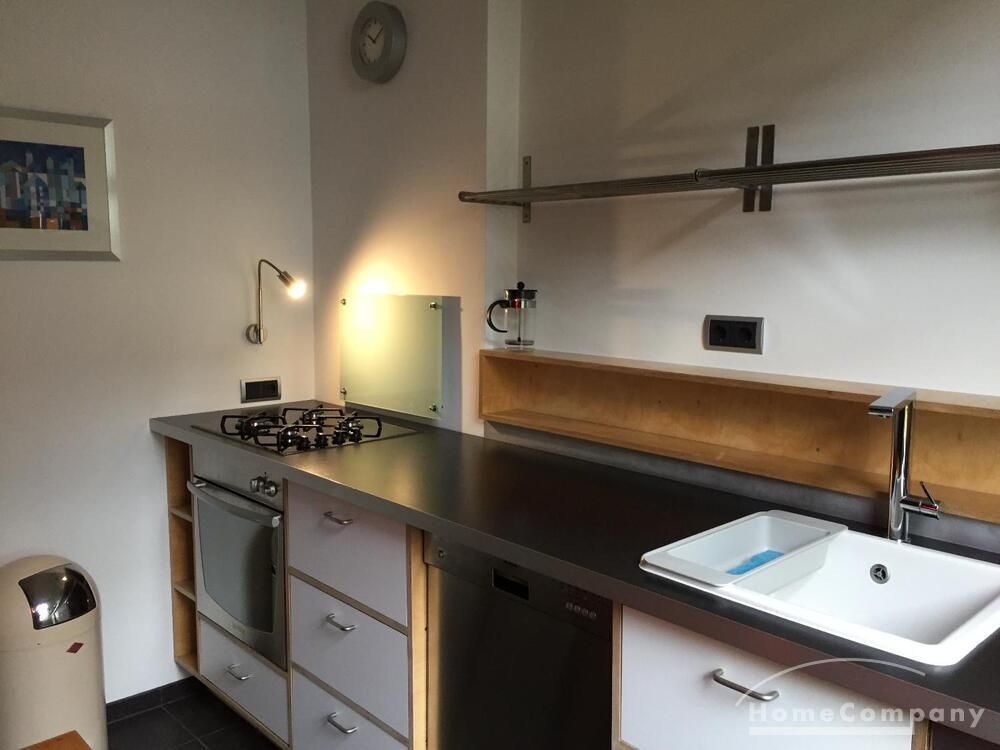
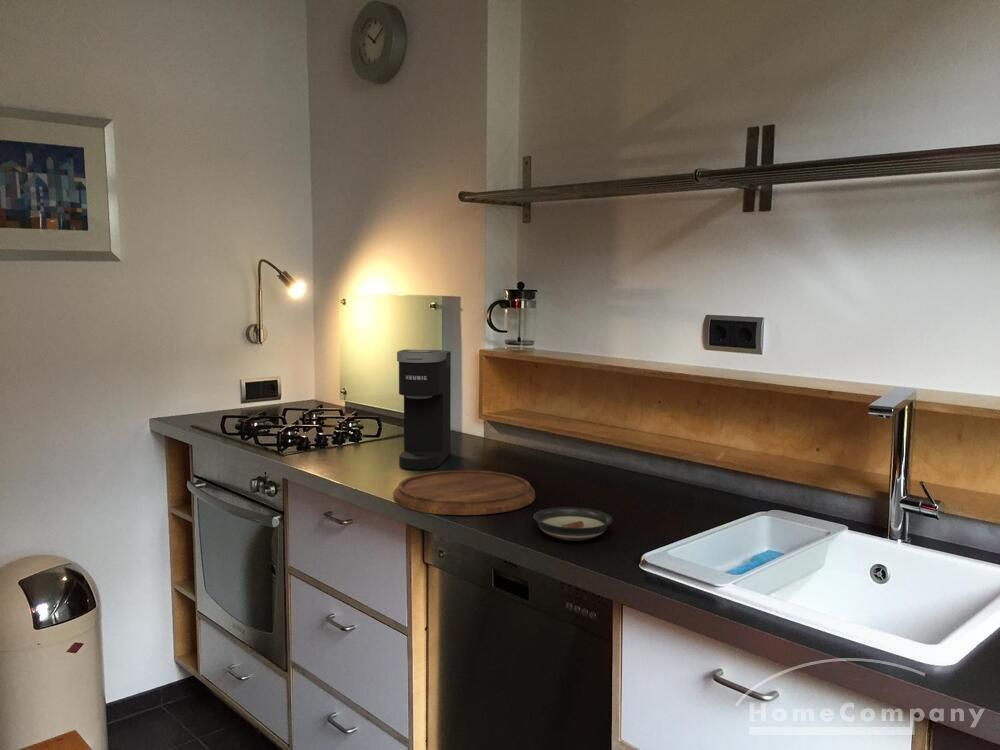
+ cutting board [392,469,536,516]
+ saucer [533,506,613,541]
+ coffee maker [396,349,452,471]
